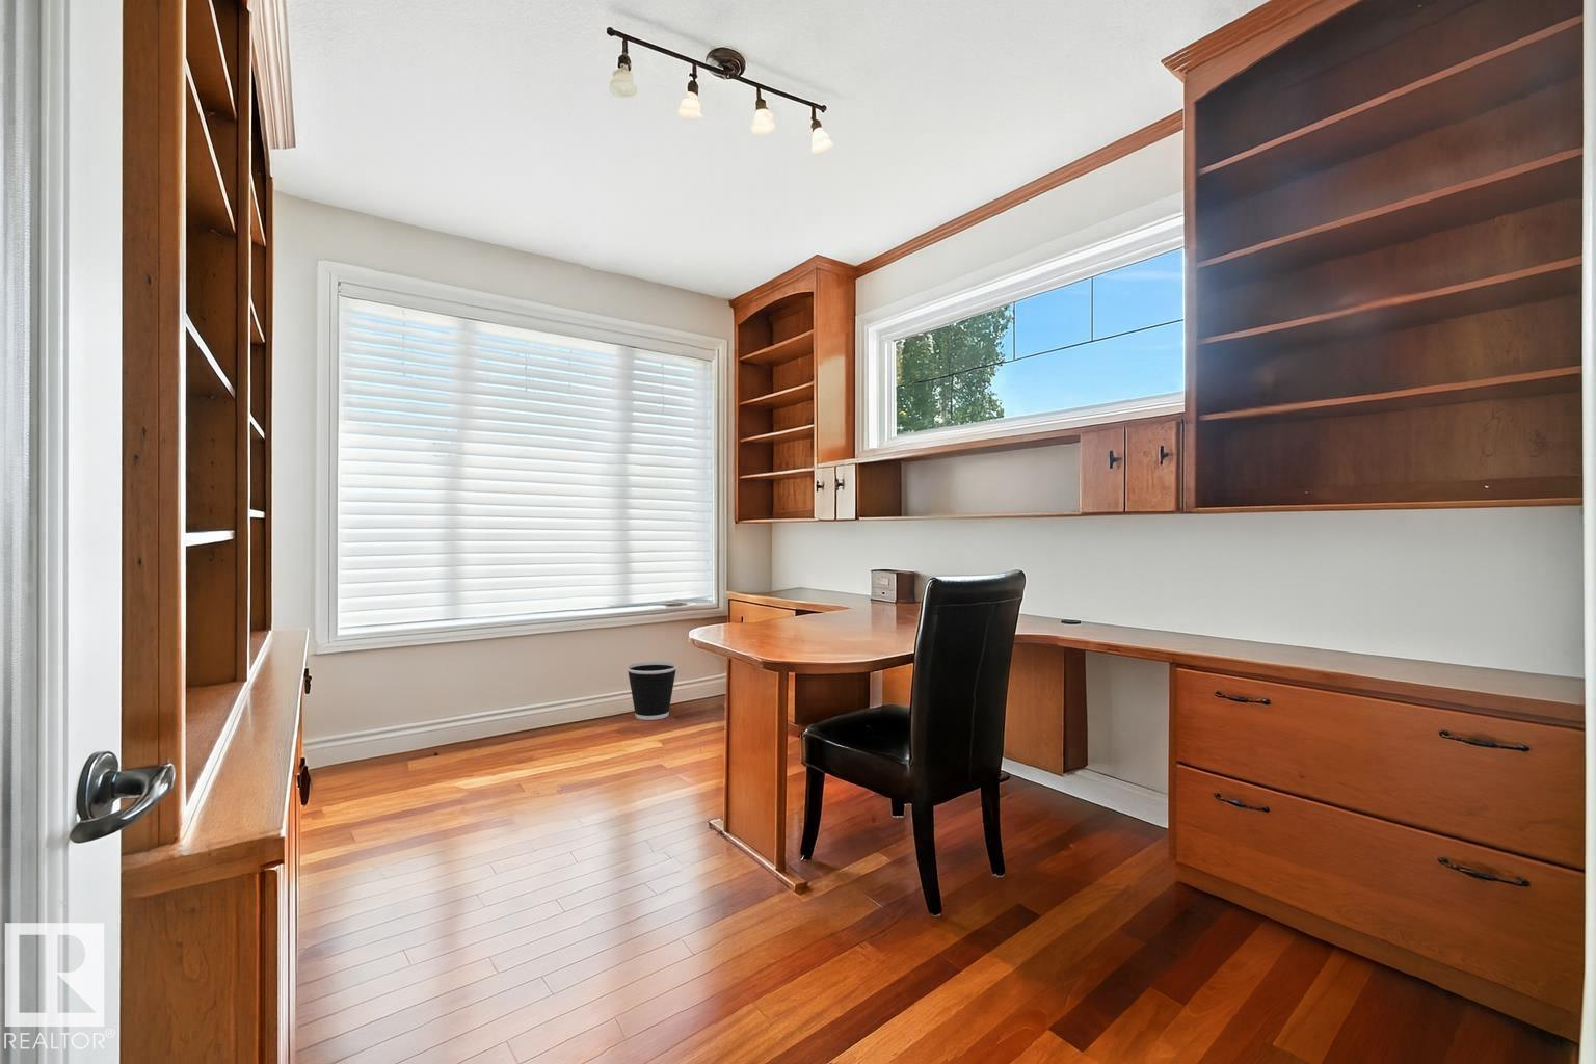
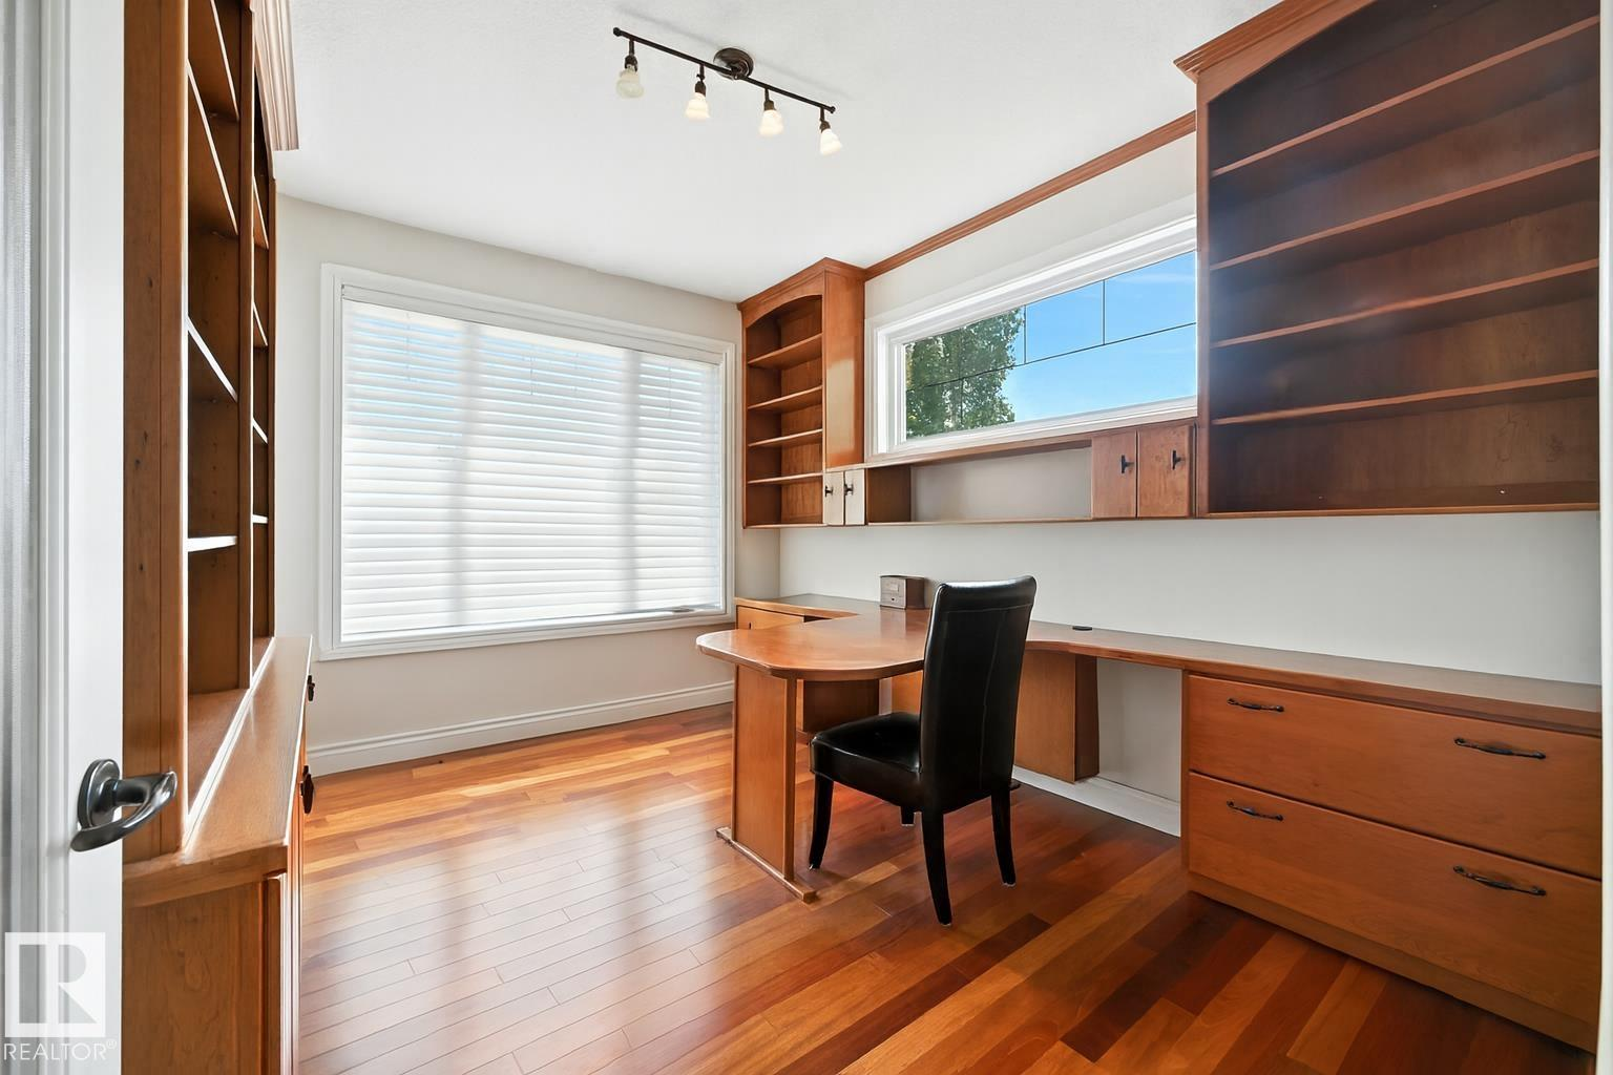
- wastebasket [626,660,678,721]
